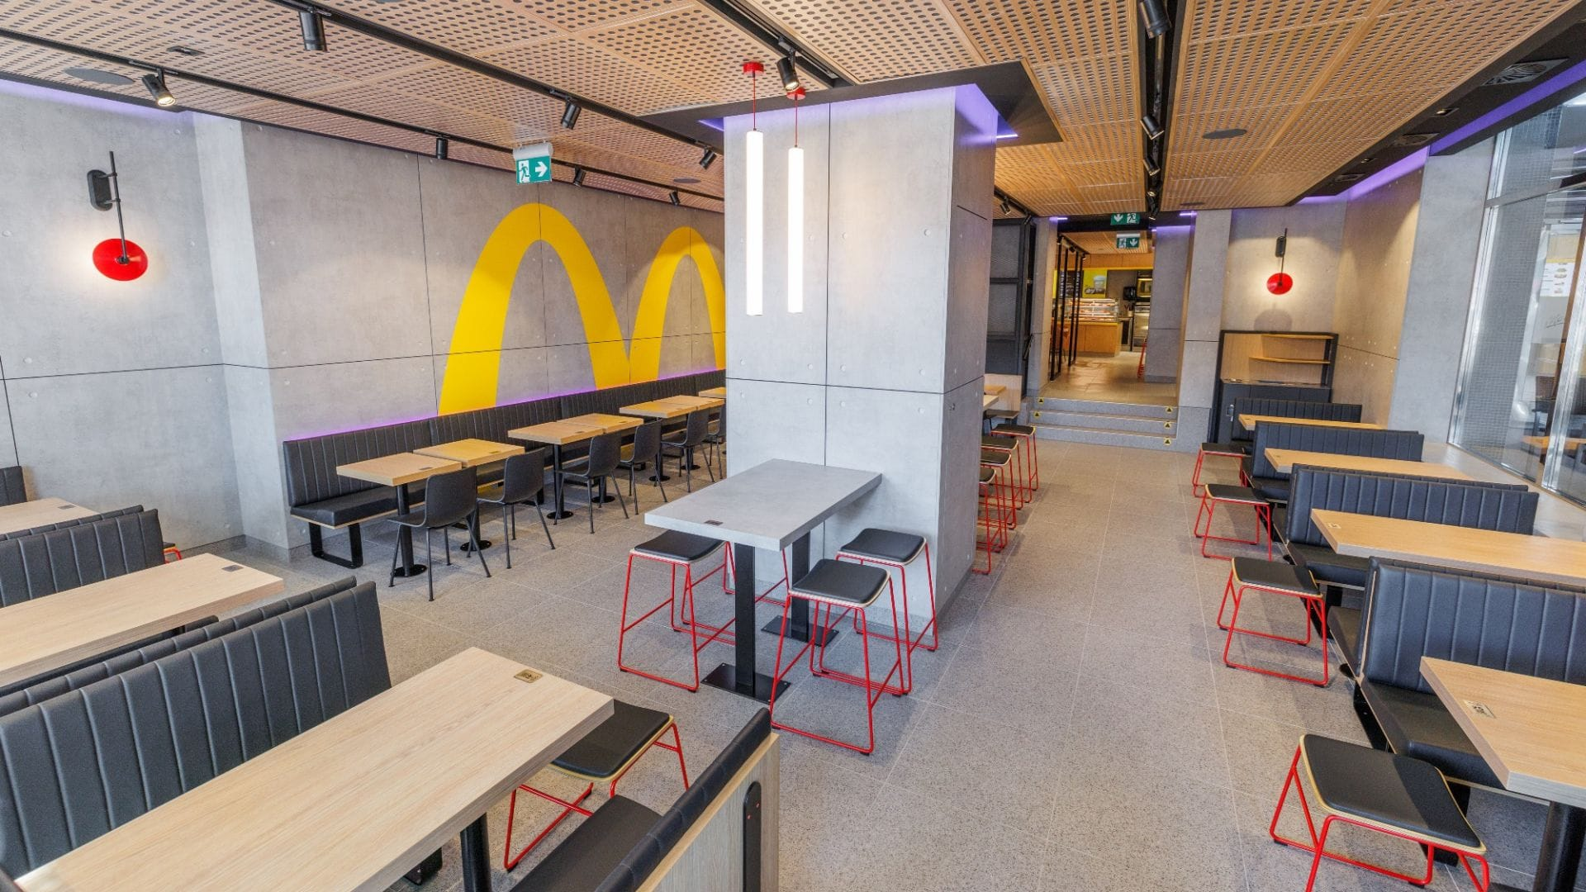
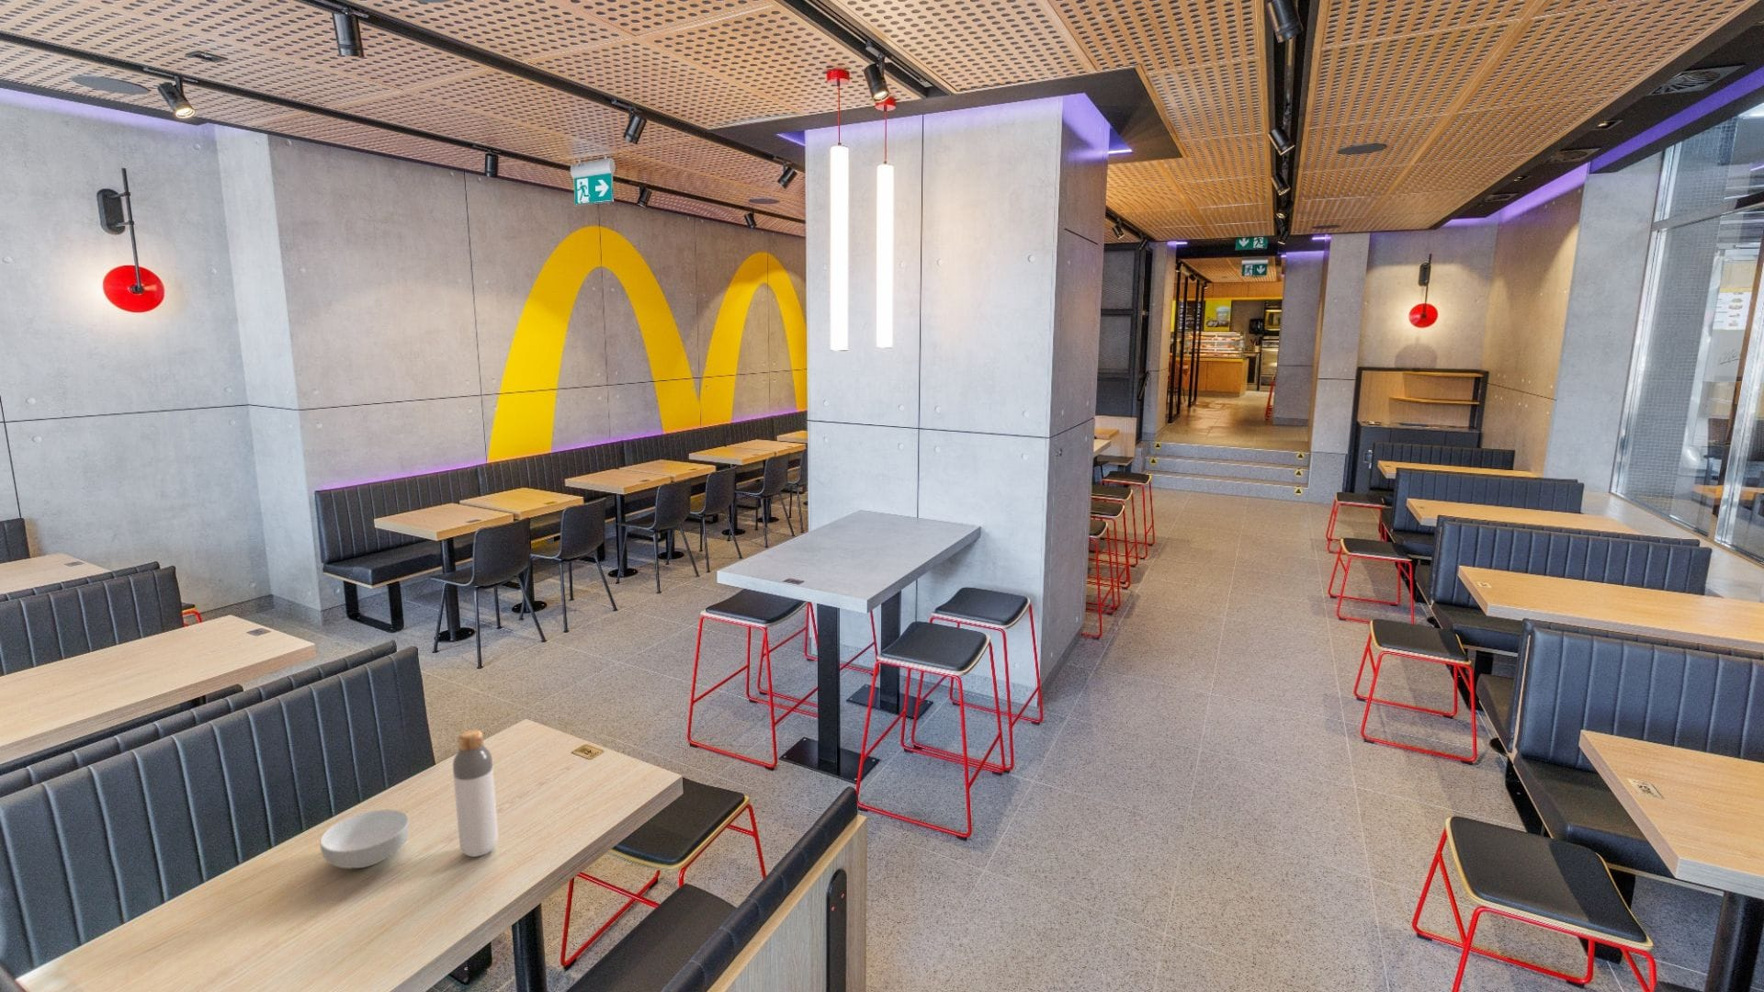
+ cereal bowl [320,808,411,868]
+ bottle [452,729,499,858]
